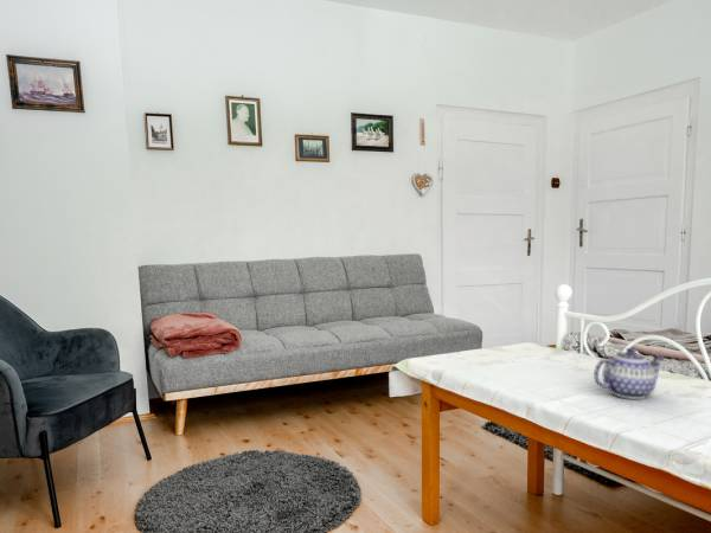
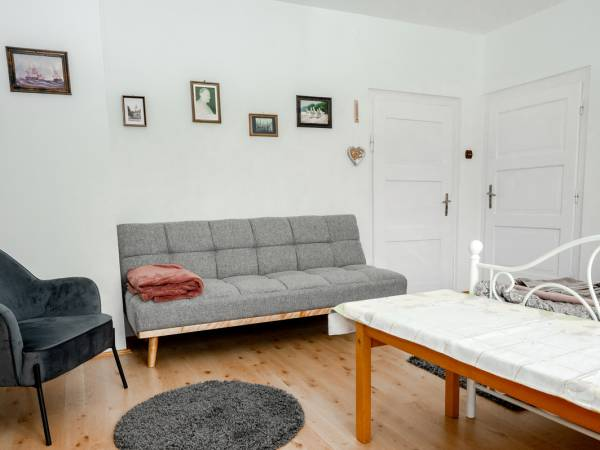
- teapot [592,347,665,400]
